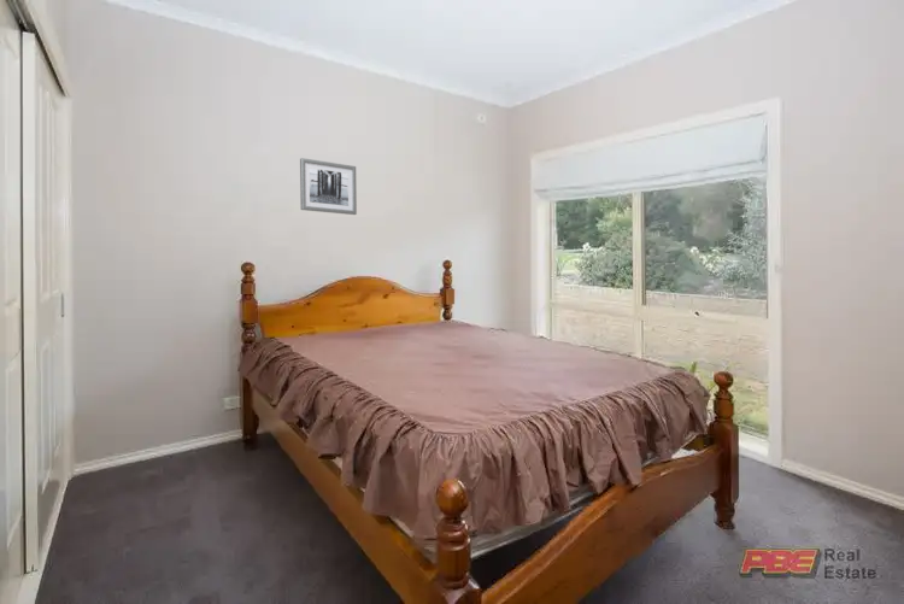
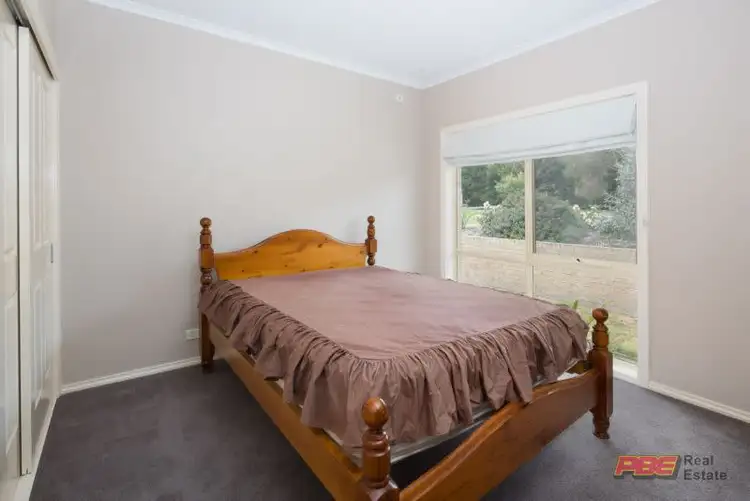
- wall art [299,157,358,216]
